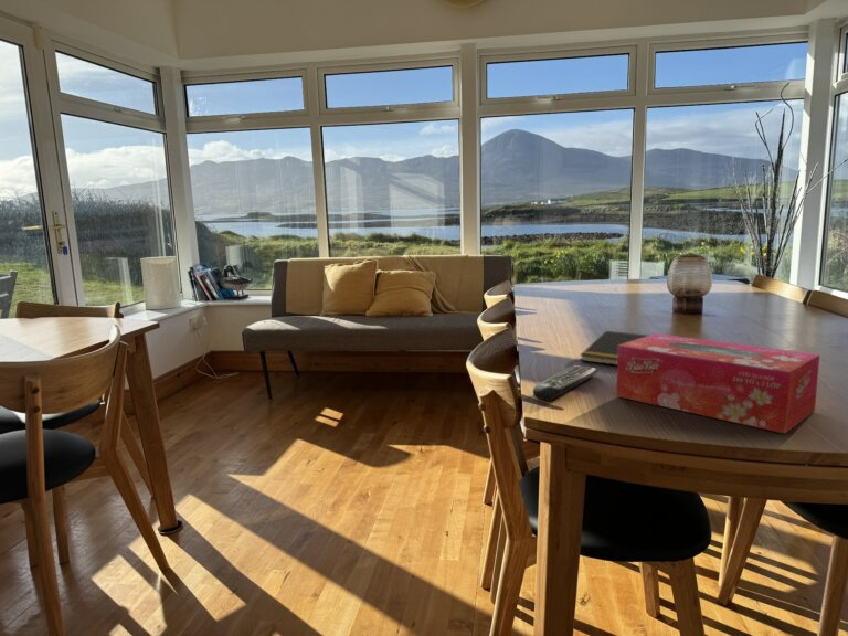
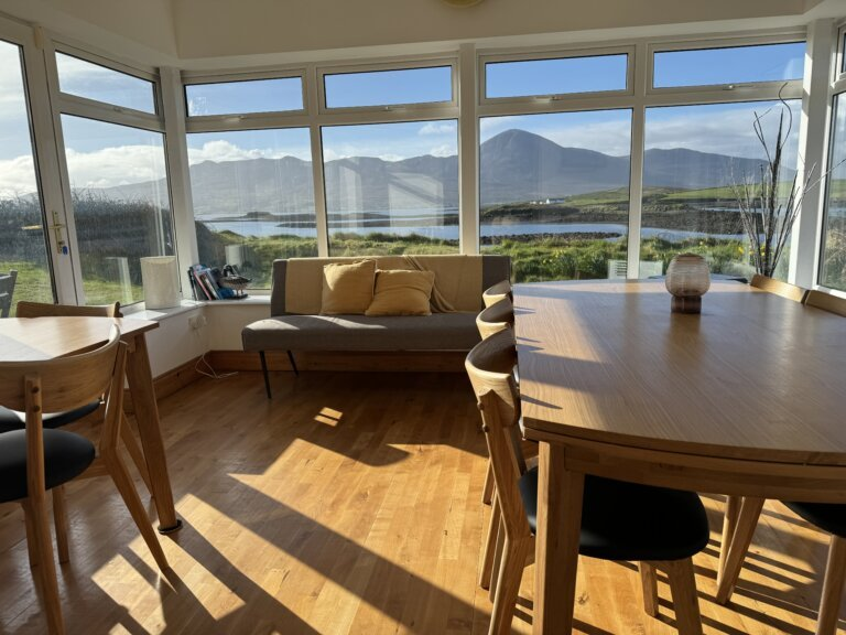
- notepad [579,330,649,367]
- tissue box [615,332,820,435]
- remote control [532,364,598,402]
